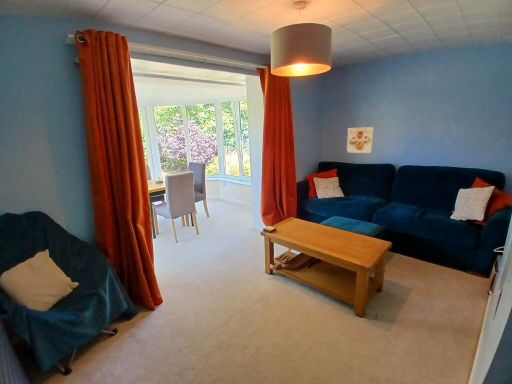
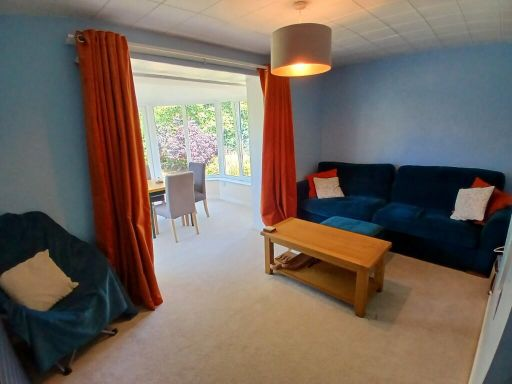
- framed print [346,126,375,154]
